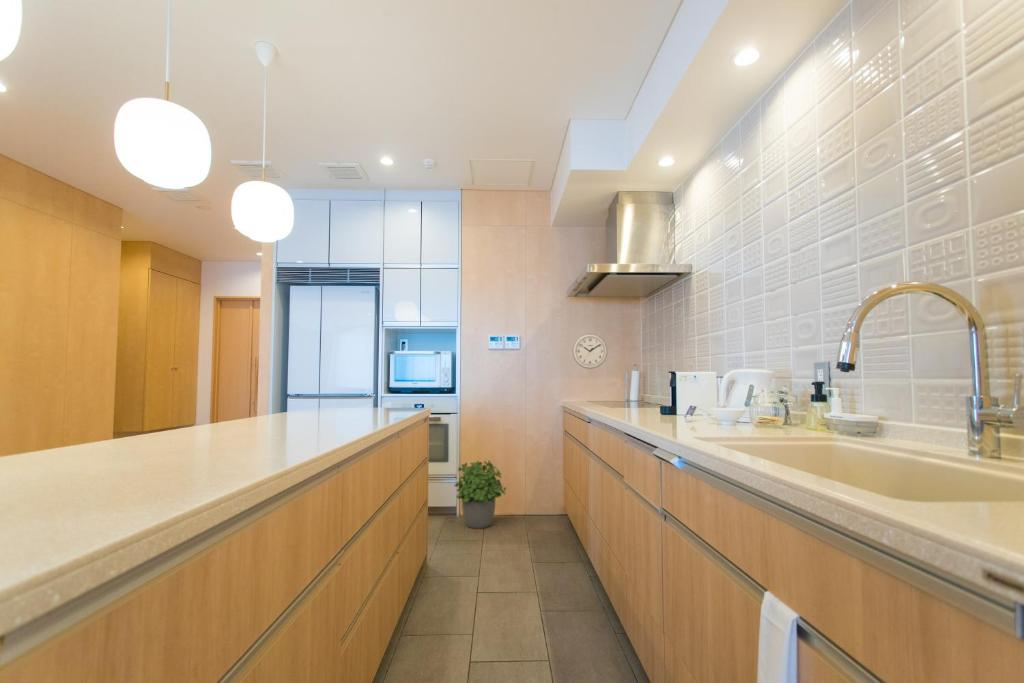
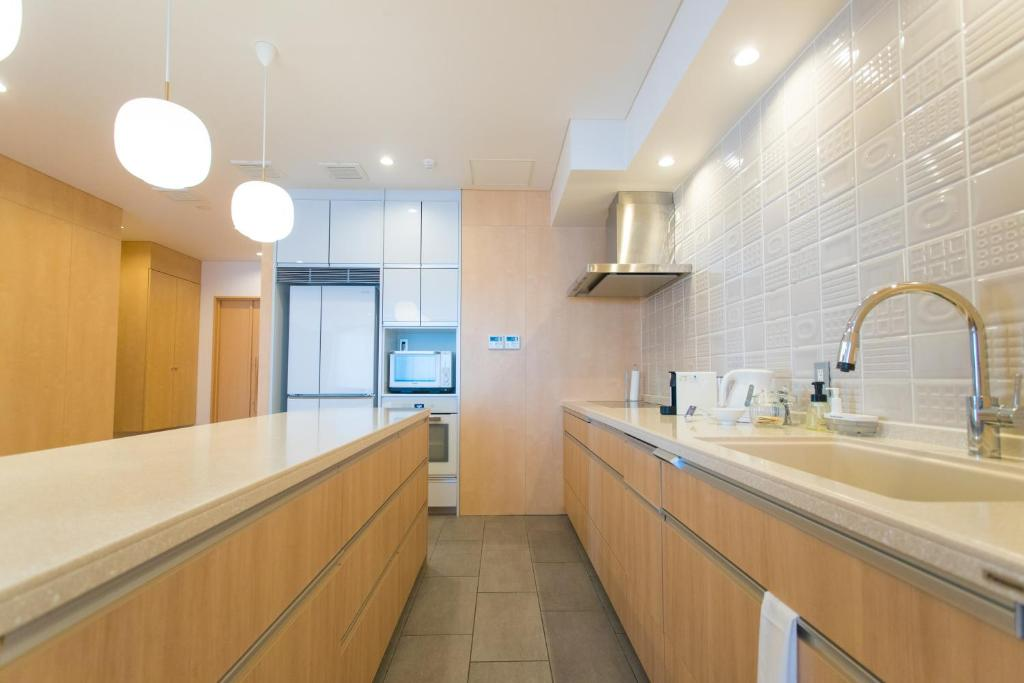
- wall clock [571,333,608,370]
- potted plant [453,459,507,530]
